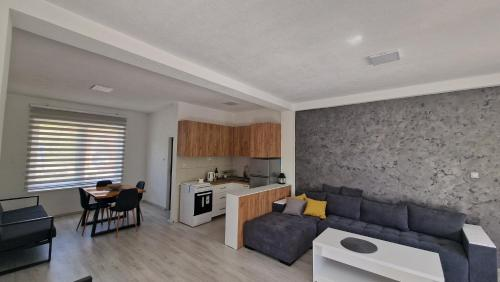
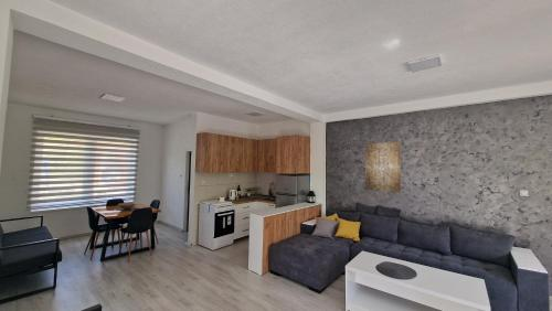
+ wall art [364,141,402,194]
